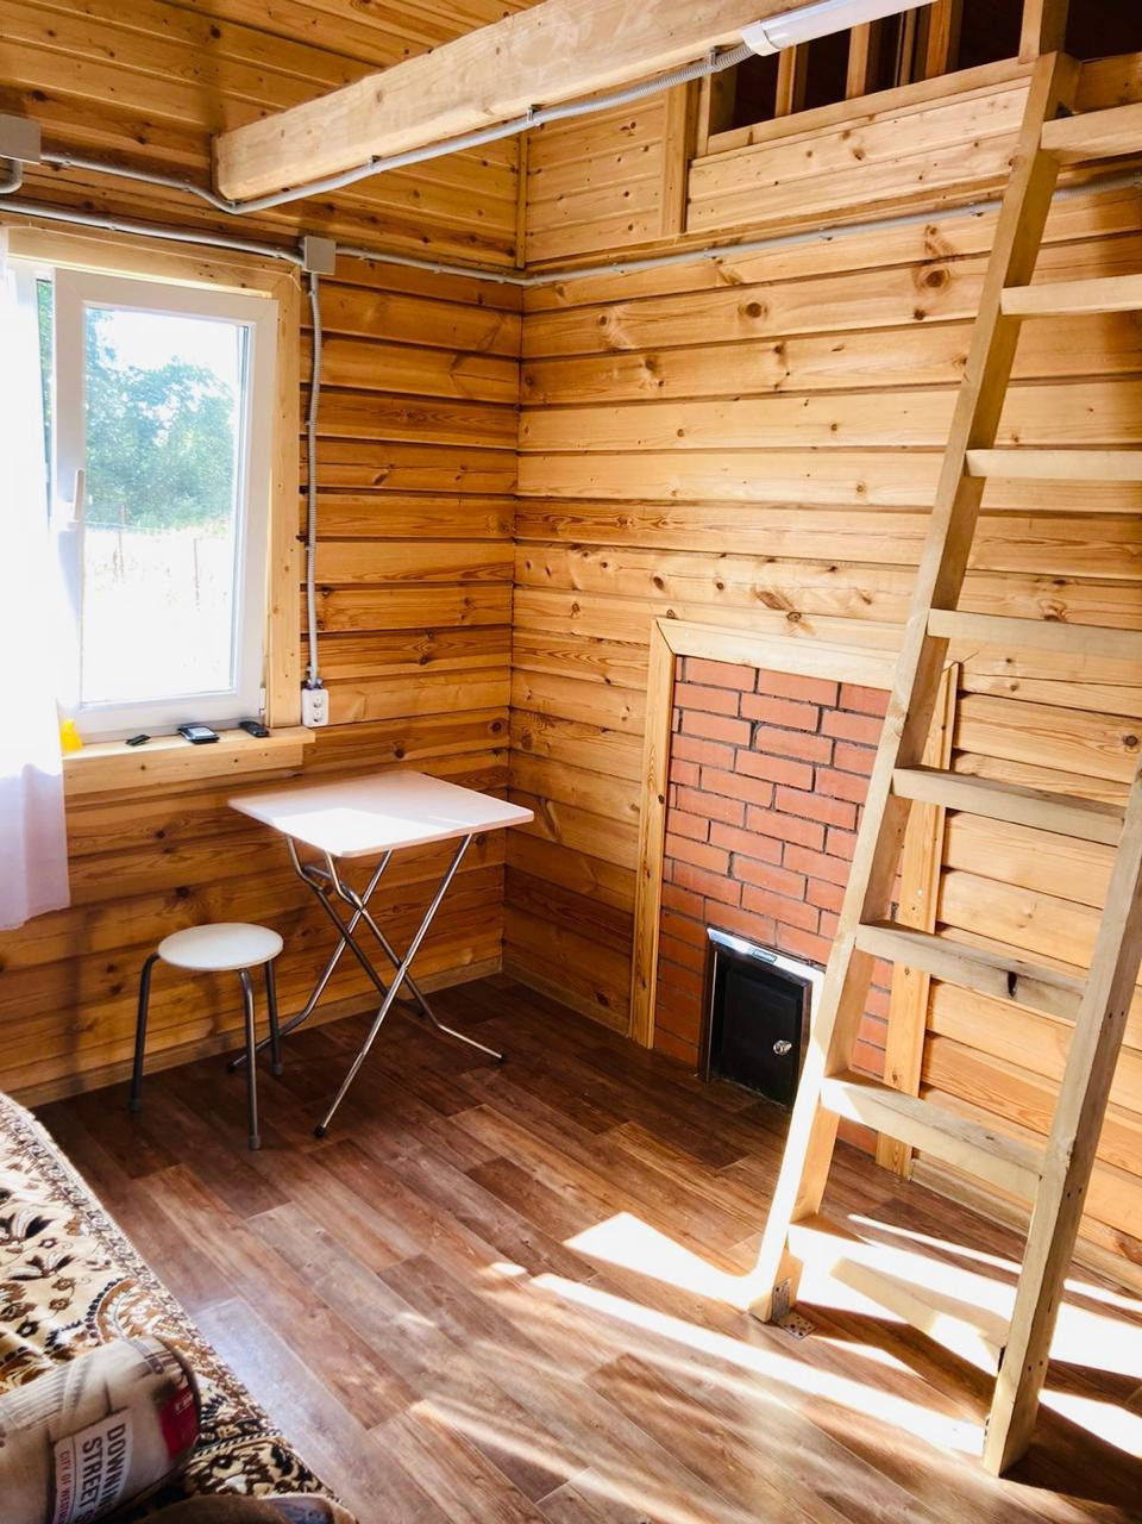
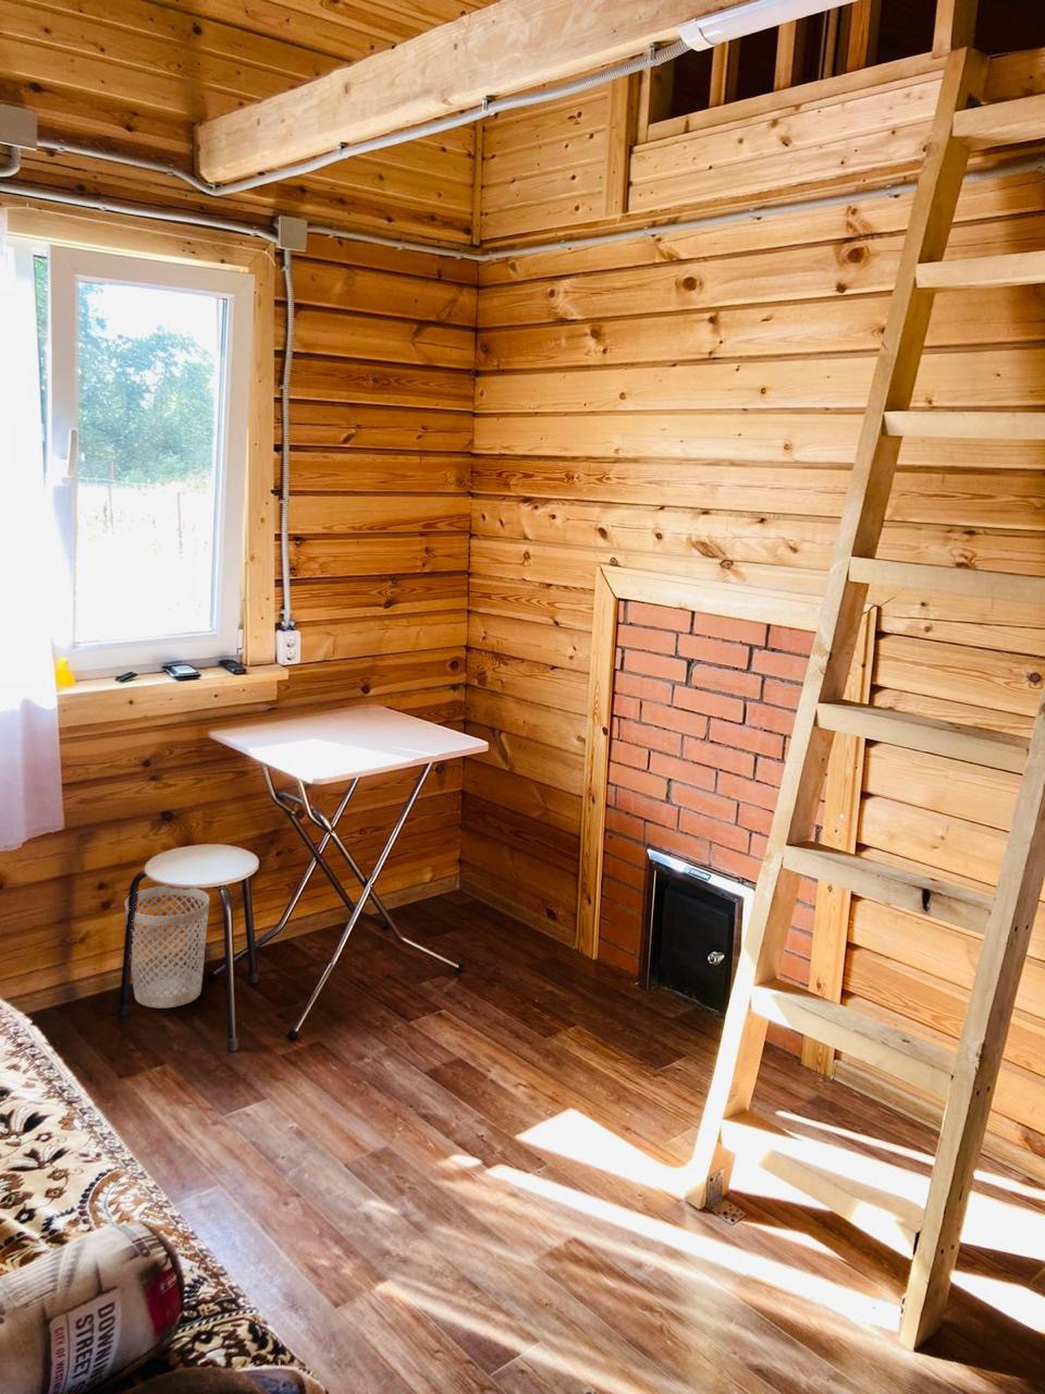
+ wastebasket [124,886,210,1009]
